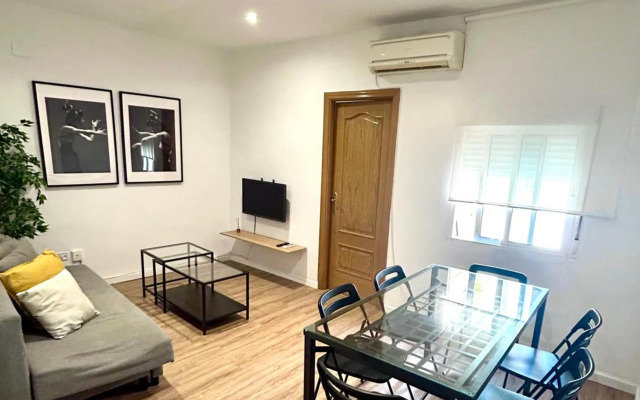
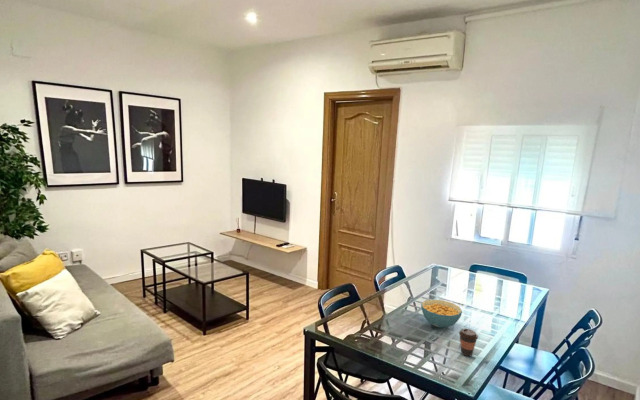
+ coffee cup [458,328,479,357]
+ cereal bowl [420,298,463,329]
